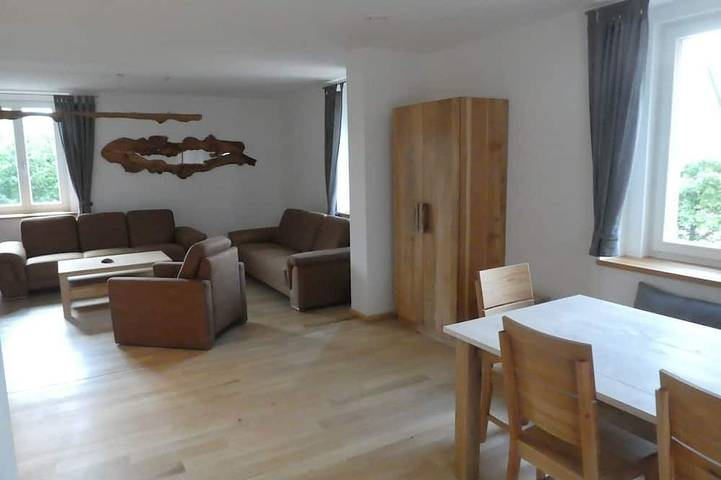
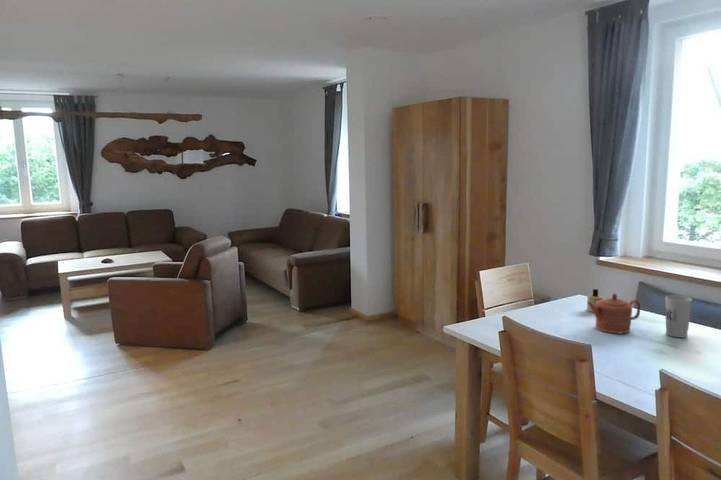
+ teapot [586,292,641,334]
+ candle [586,288,604,312]
+ cup [664,295,693,338]
